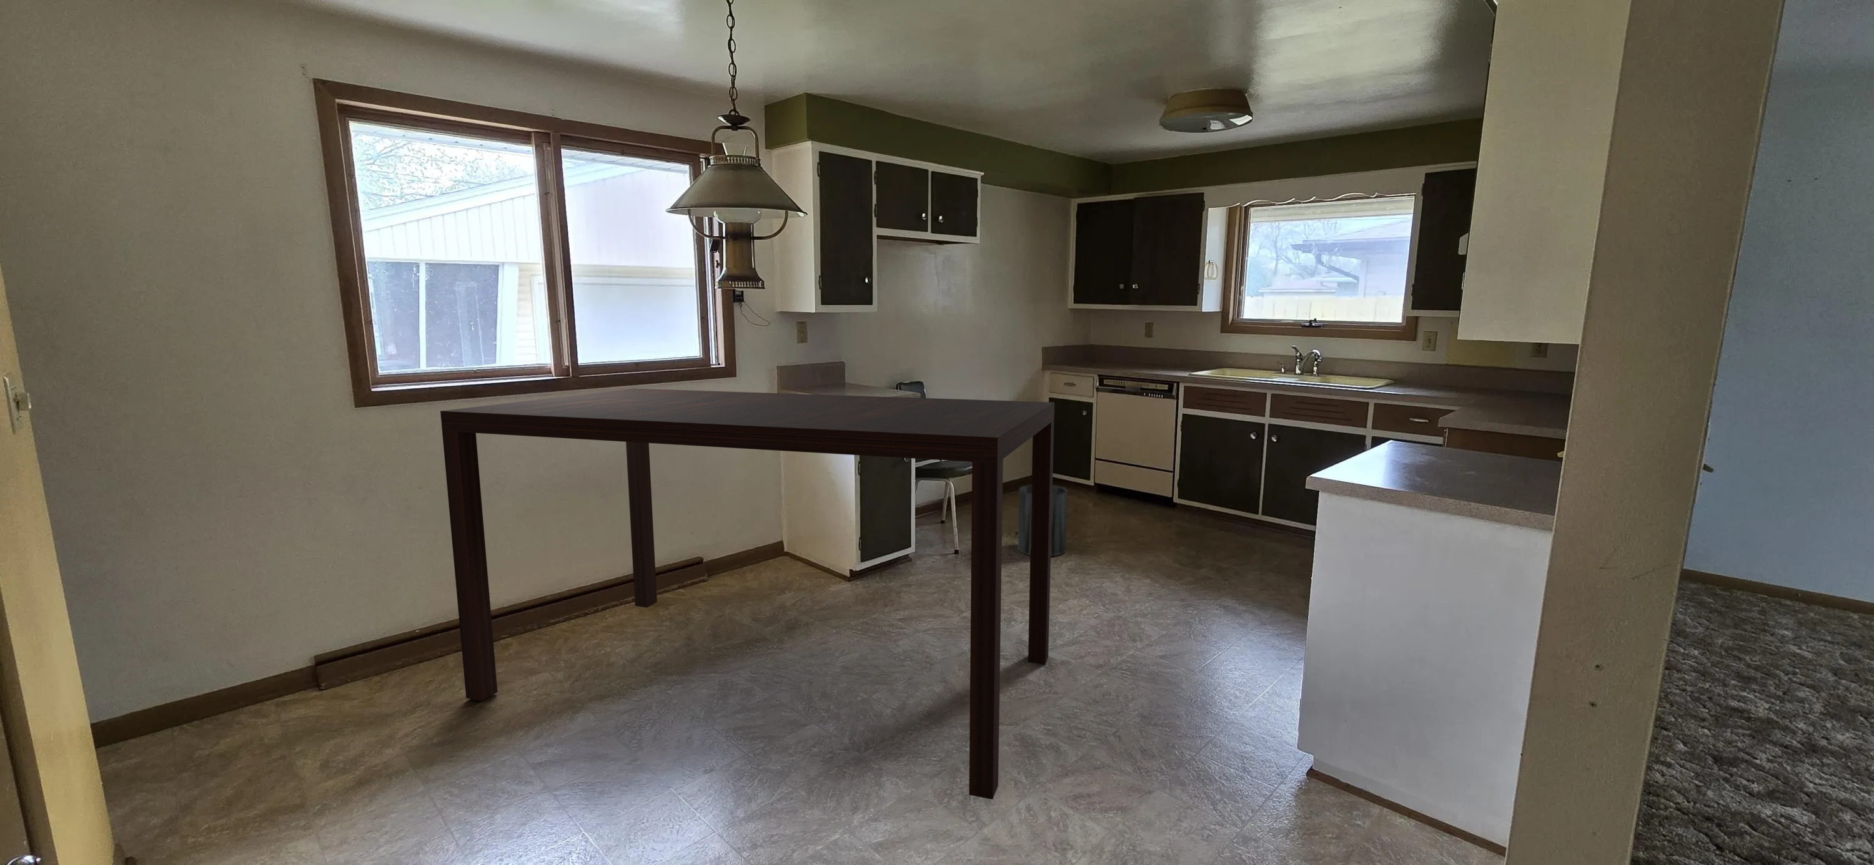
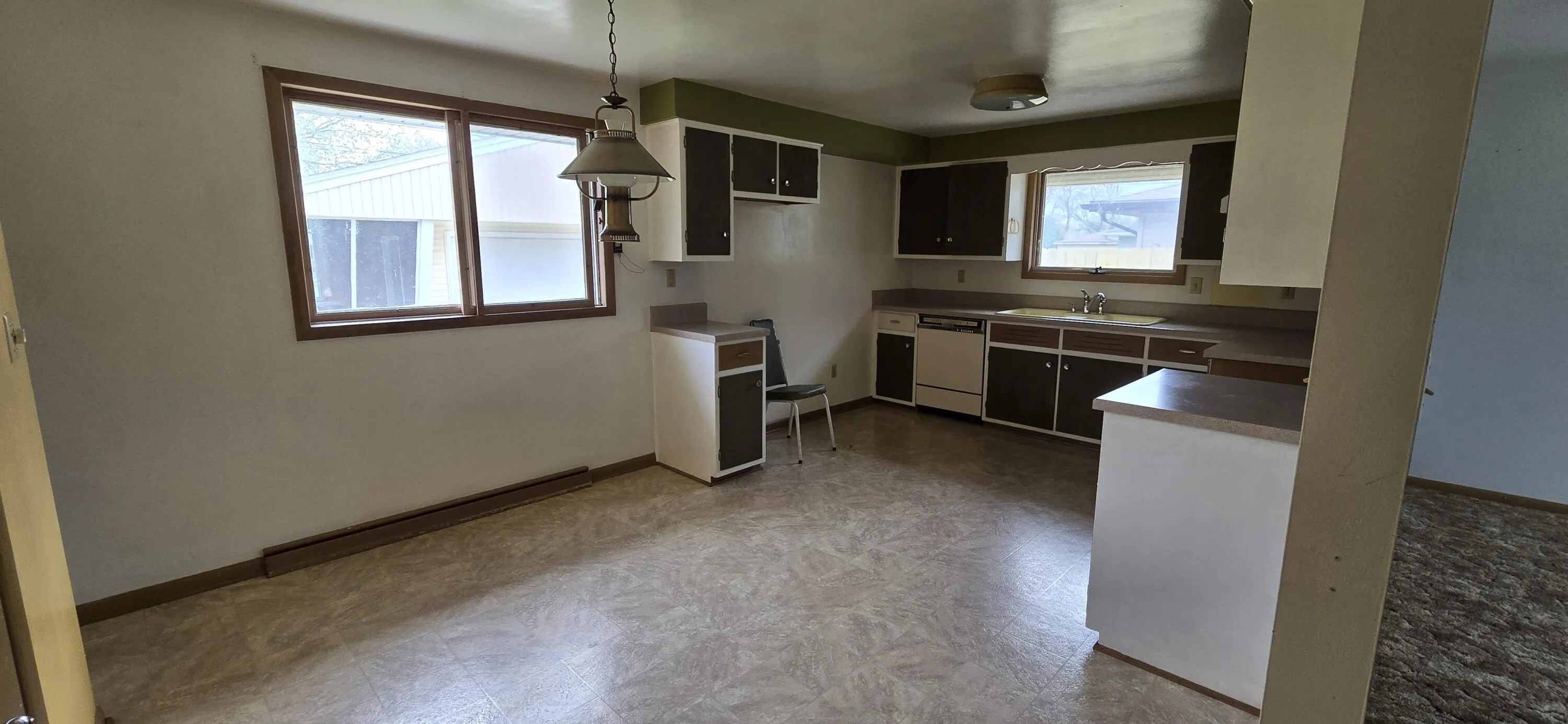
- trash can [1017,484,1068,557]
- dining table [440,387,1055,800]
